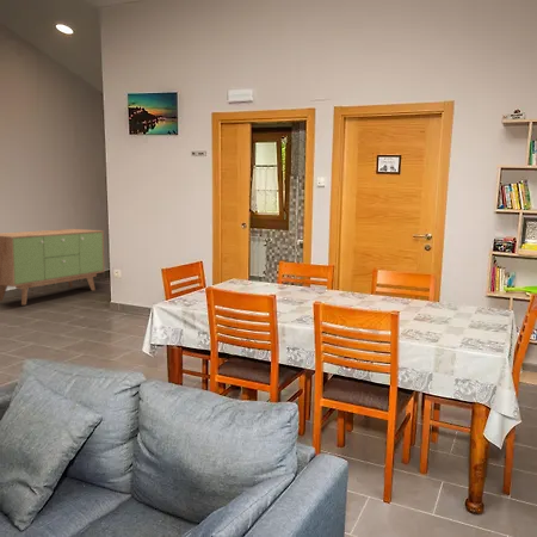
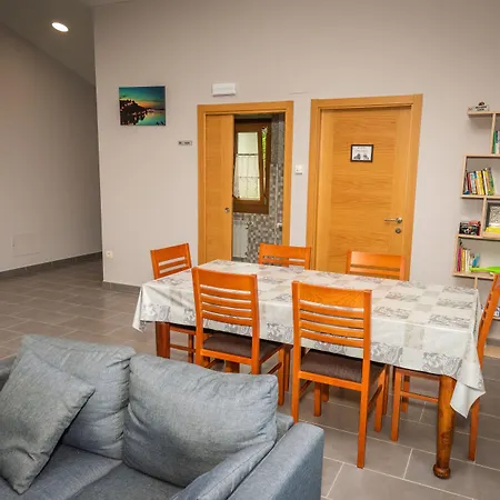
- sideboard [0,228,106,307]
